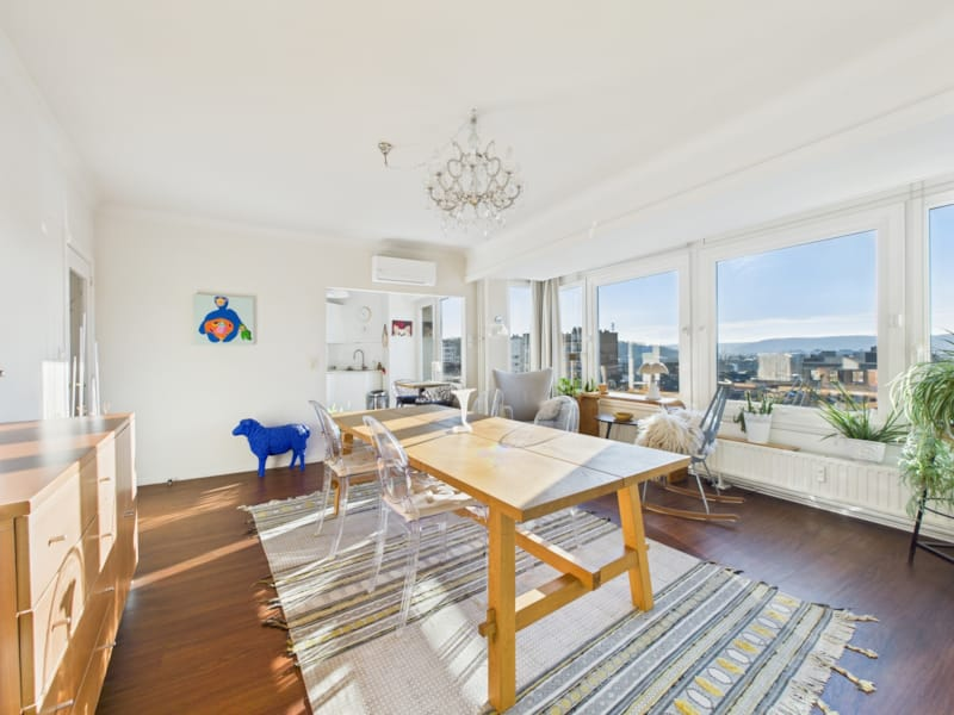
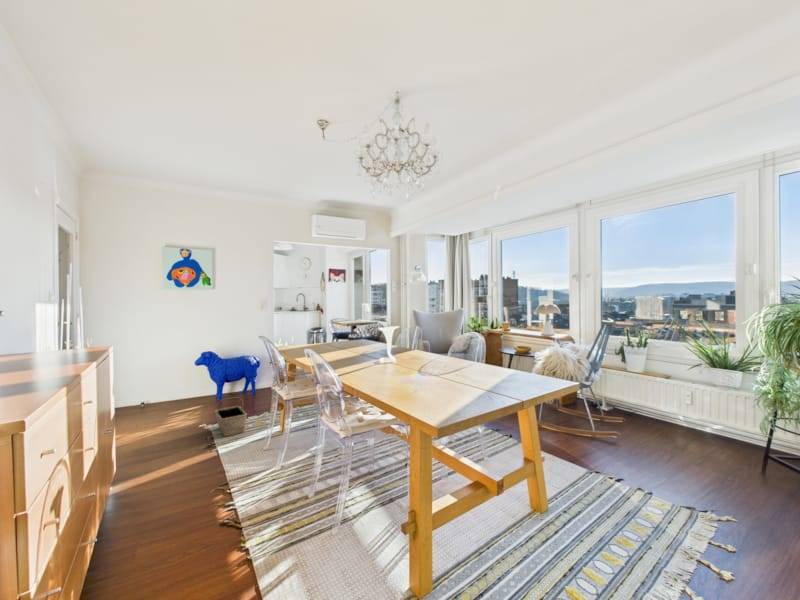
+ basket [213,396,248,437]
